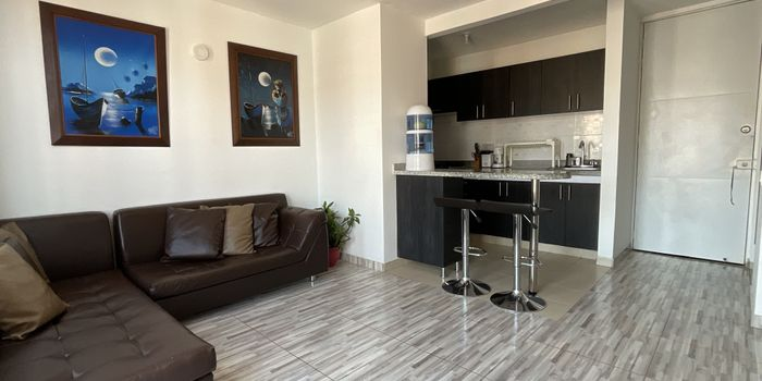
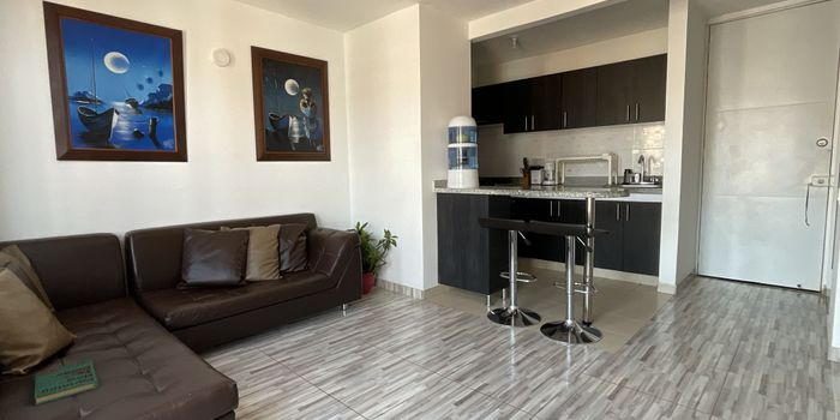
+ book [34,359,100,406]
